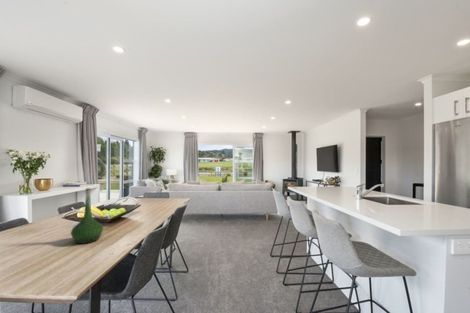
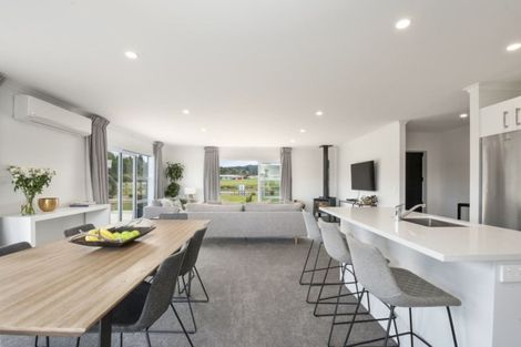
- vase [70,187,104,245]
